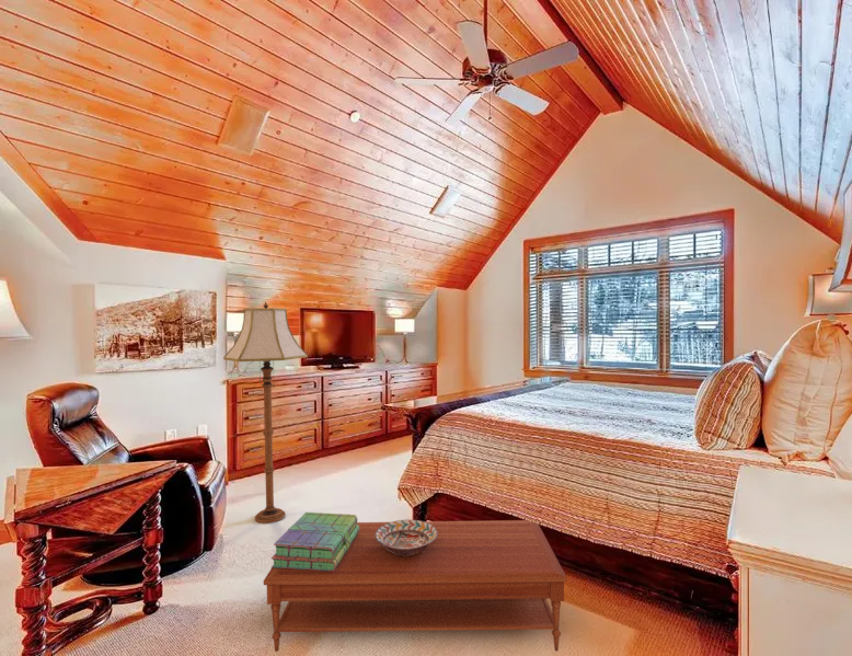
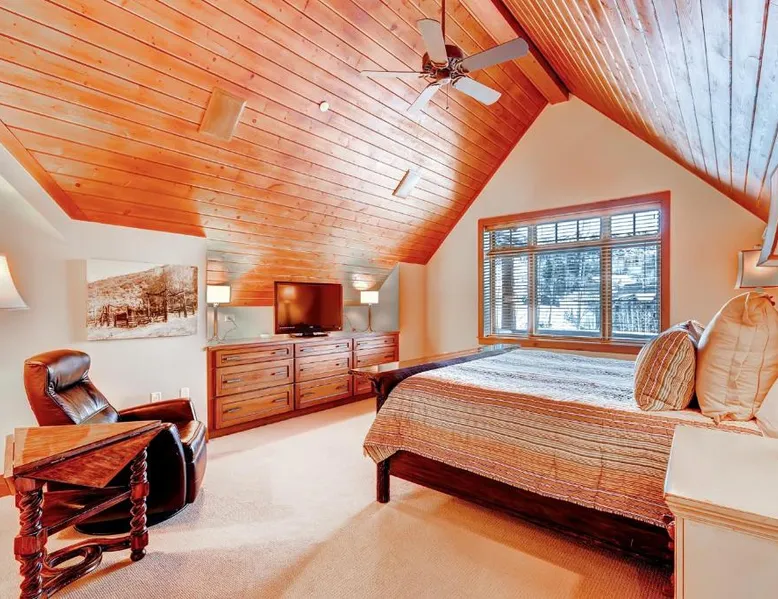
- floor lamp [222,301,309,525]
- stack of books [270,511,359,572]
- coffee table [263,519,568,653]
- decorative bowl [375,519,438,556]
